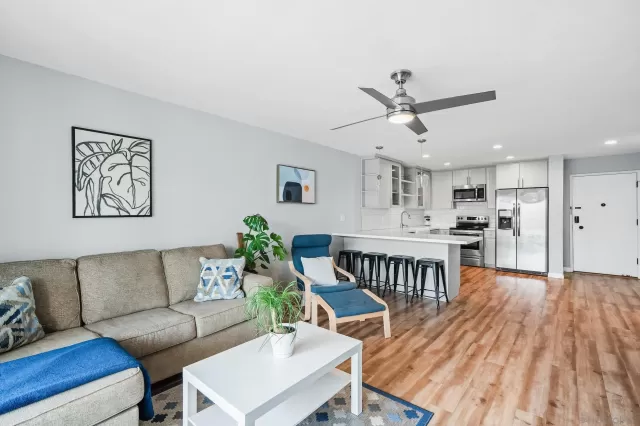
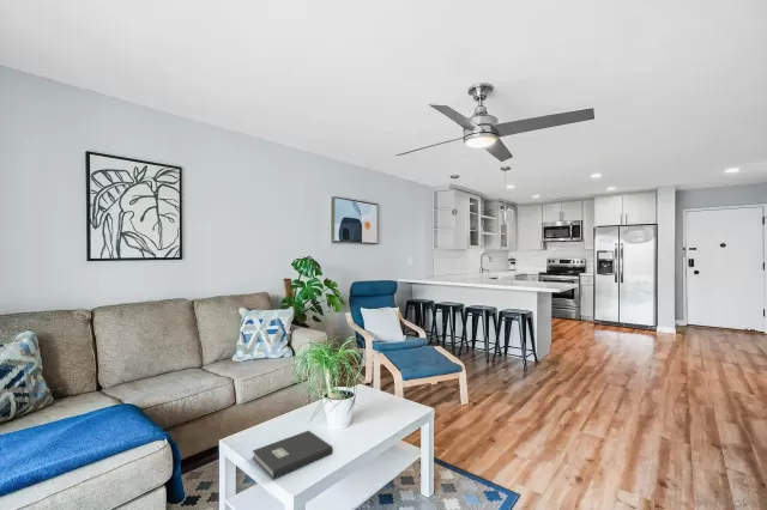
+ book [252,430,334,480]
